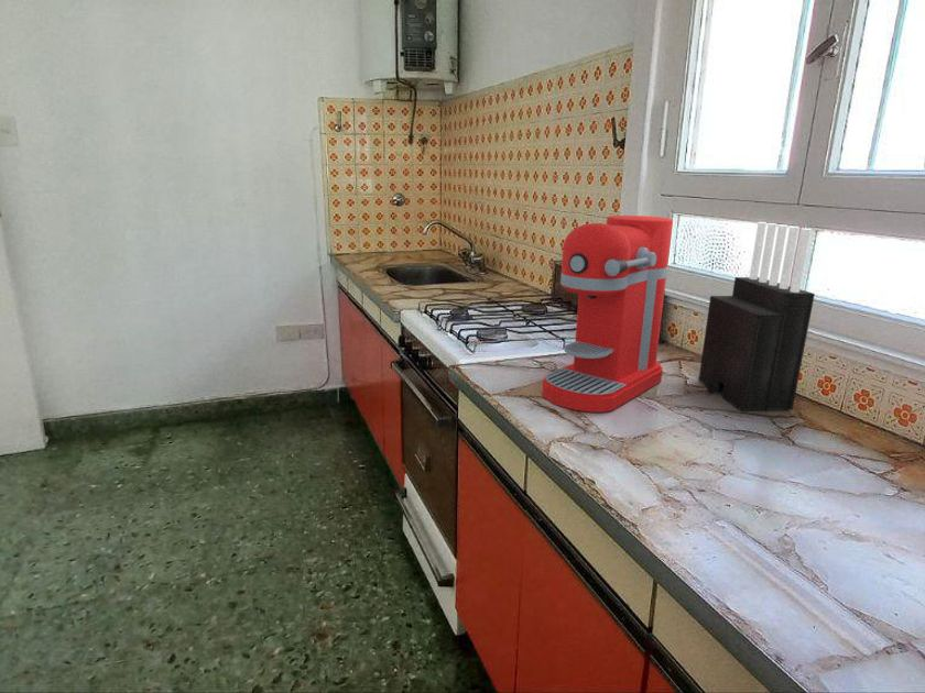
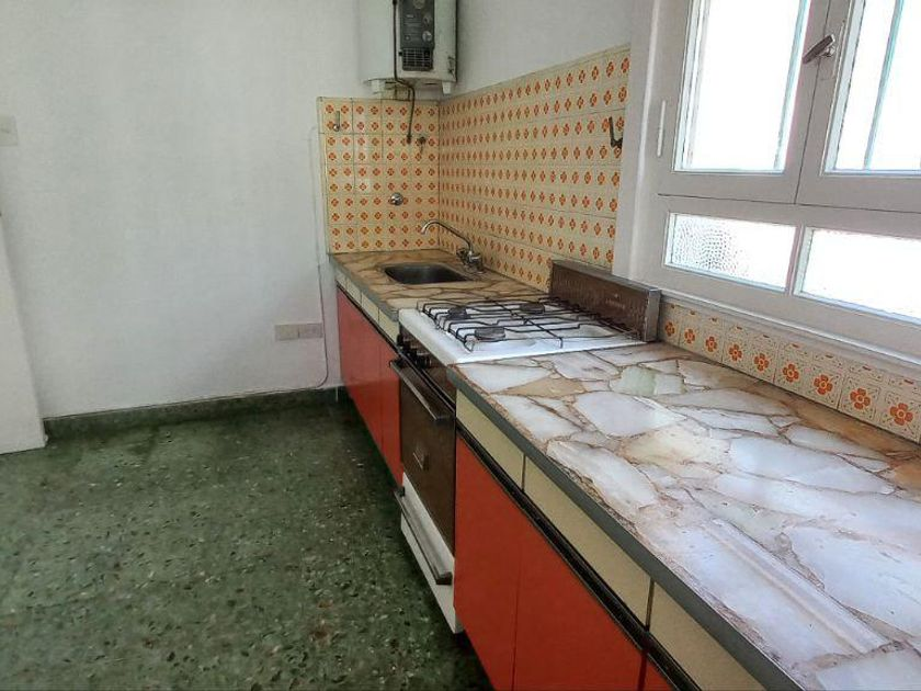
- coffee maker [541,215,674,413]
- knife block [697,221,816,413]
